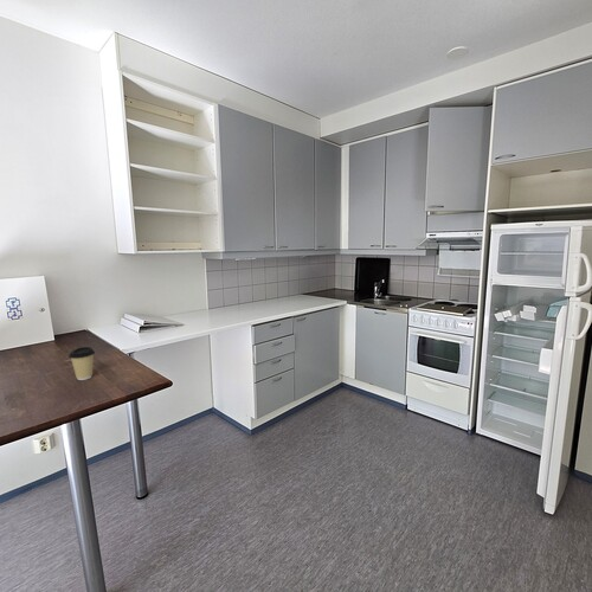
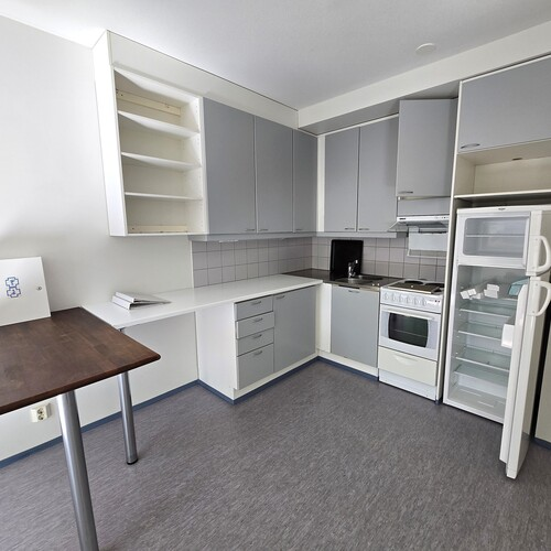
- coffee cup [67,346,96,381]
